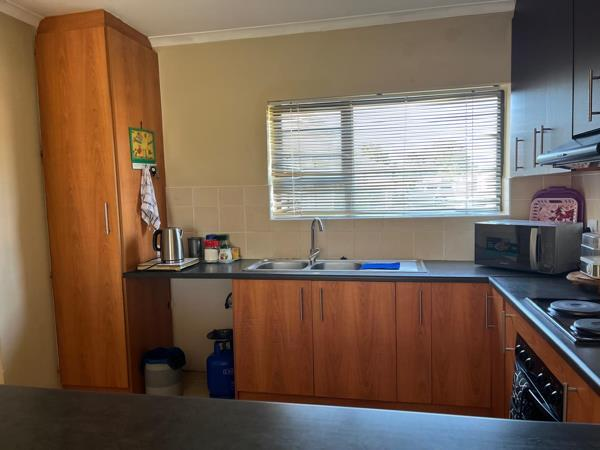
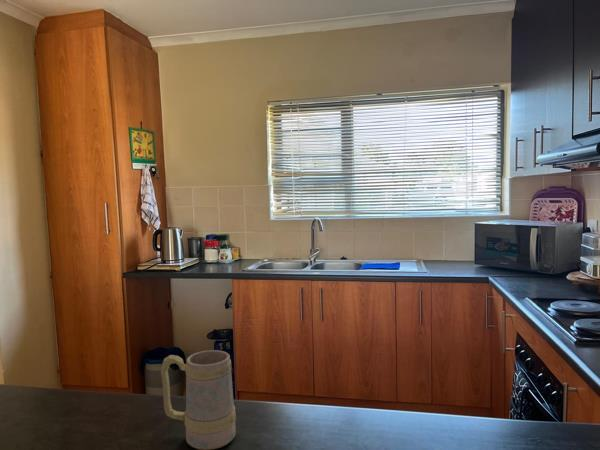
+ mug [160,349,237,450]
